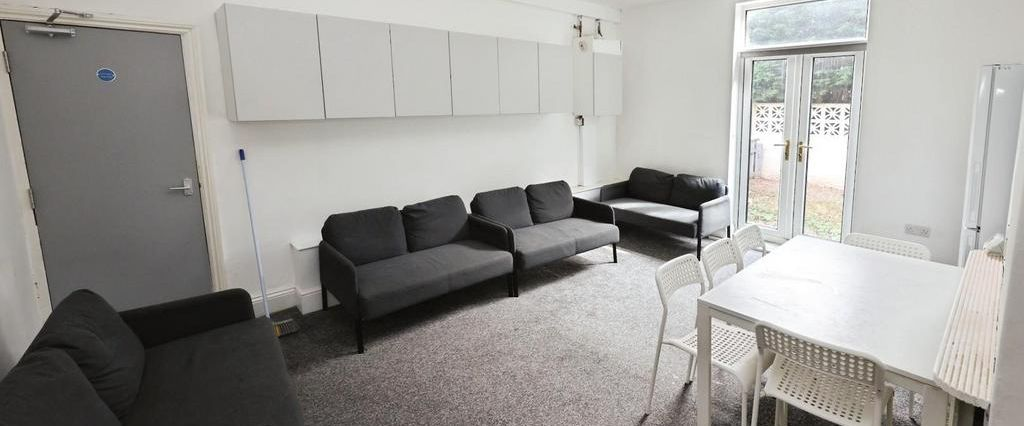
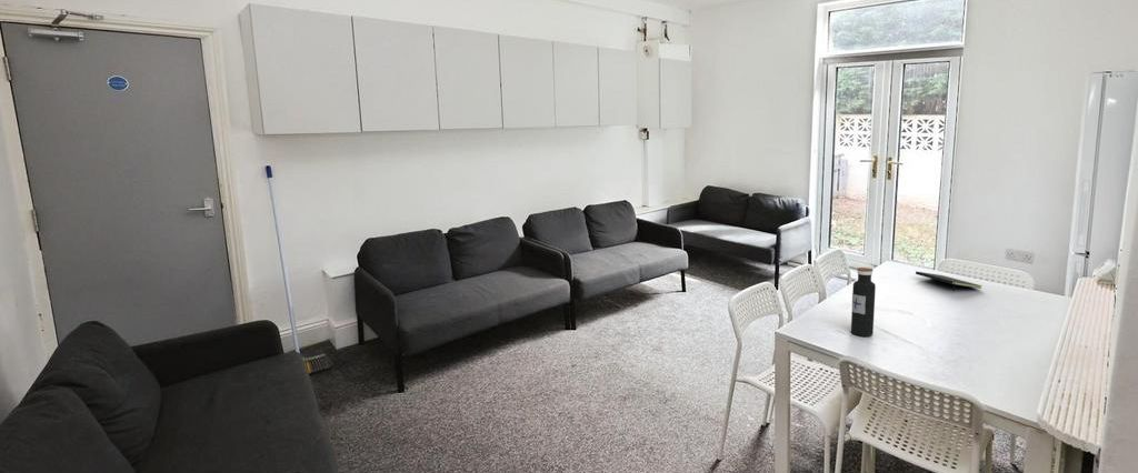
+ water bottle [850,266,877,338]
+ notepad [915,271,984,291]
